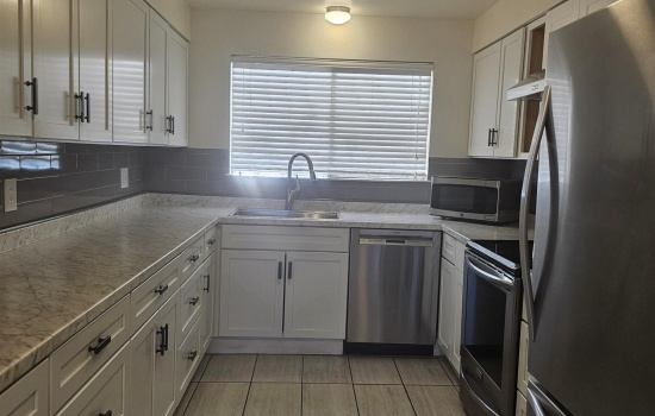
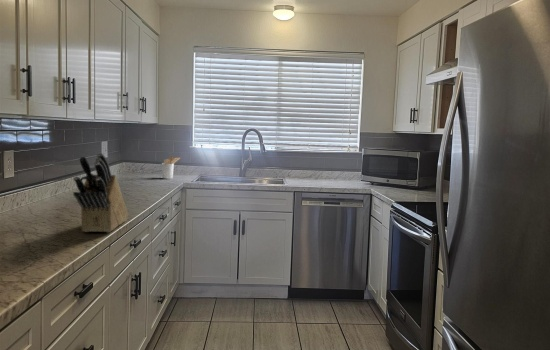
+ knife block [72,152,129,233]
+ utensil holder [161,155,181,180]
